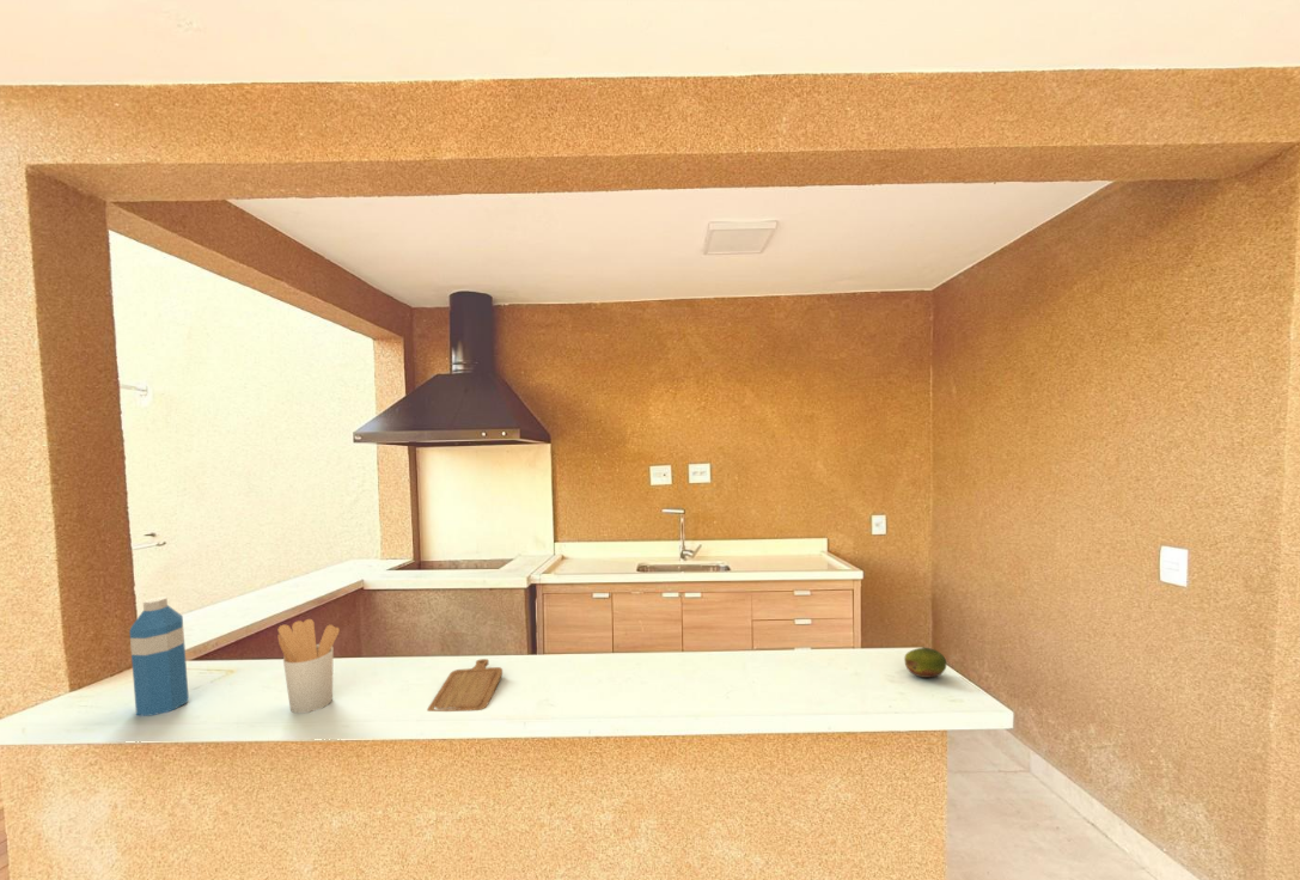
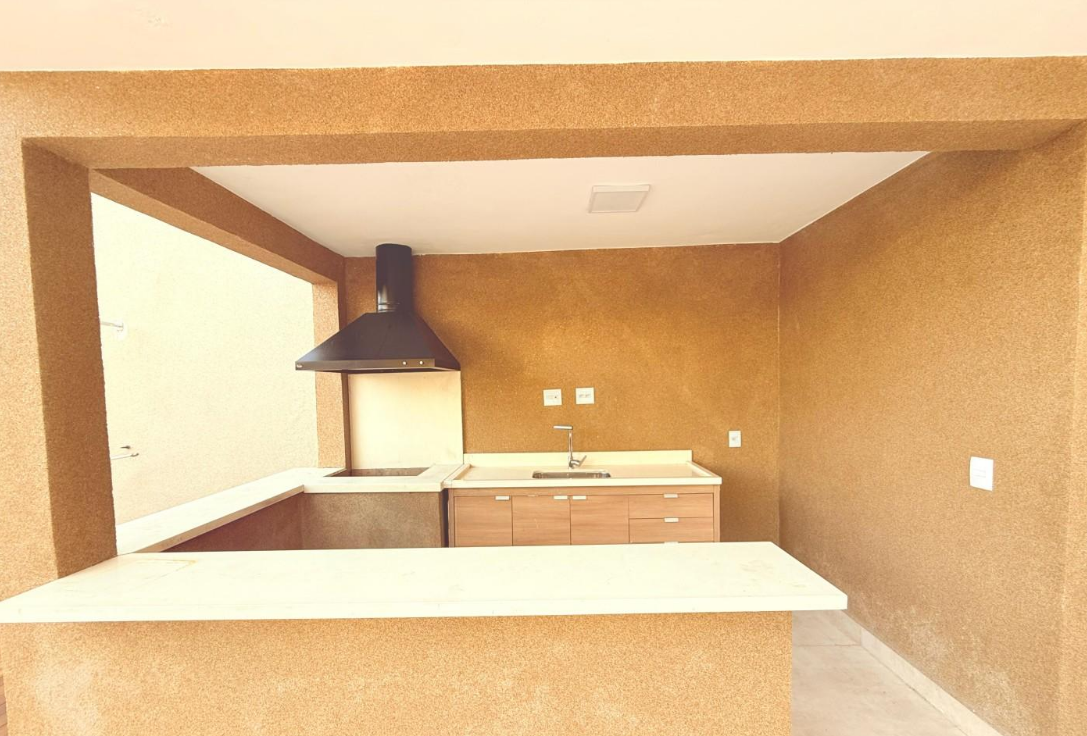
- water bottle [128,595,190,717]
- fruit [903,647,947,679]
- chopping board [426,658,503,713]
- utensil holder [277,618,341,714]
